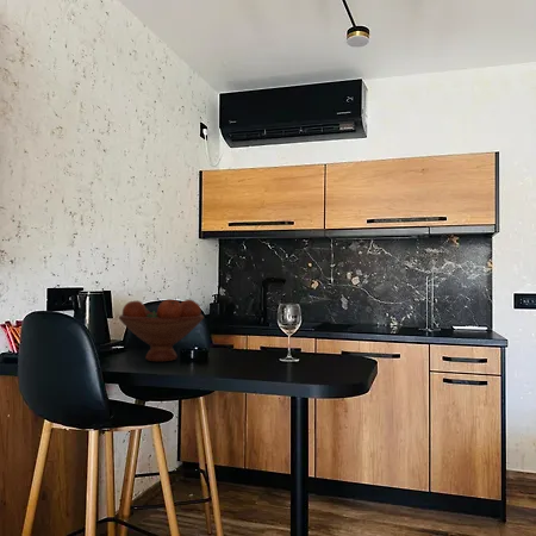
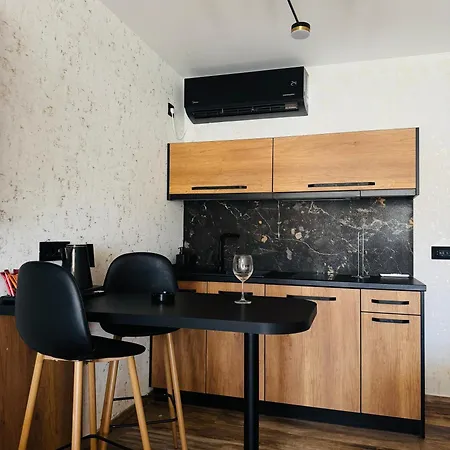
- fruit bowl [118,298,205,362]
